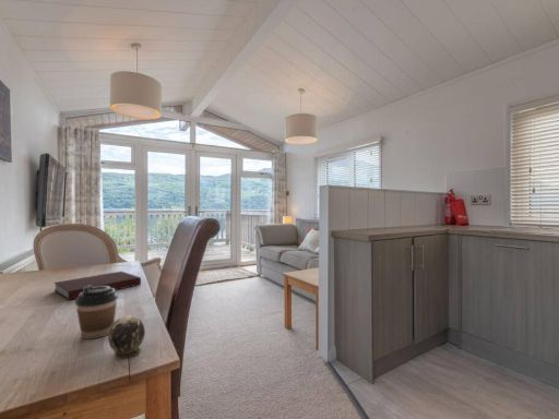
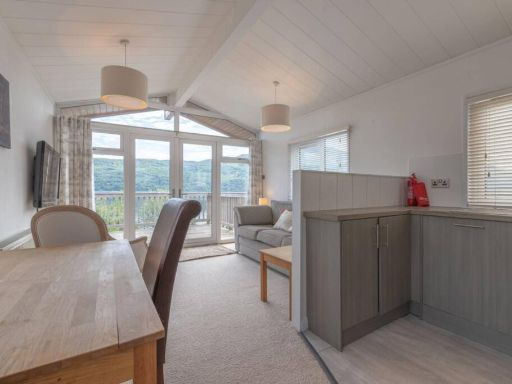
- coffee cup [74,285,119,339]
- decorative egg [107,314,146,359]
- notebook [52,271,142,301]
